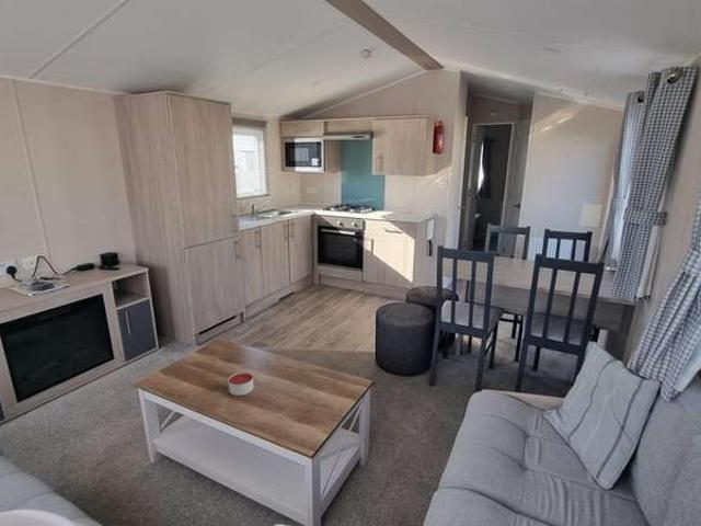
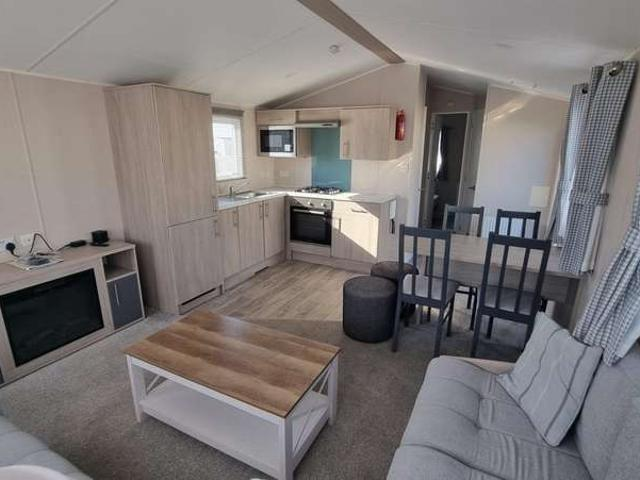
- candle [228,371,254,397]
